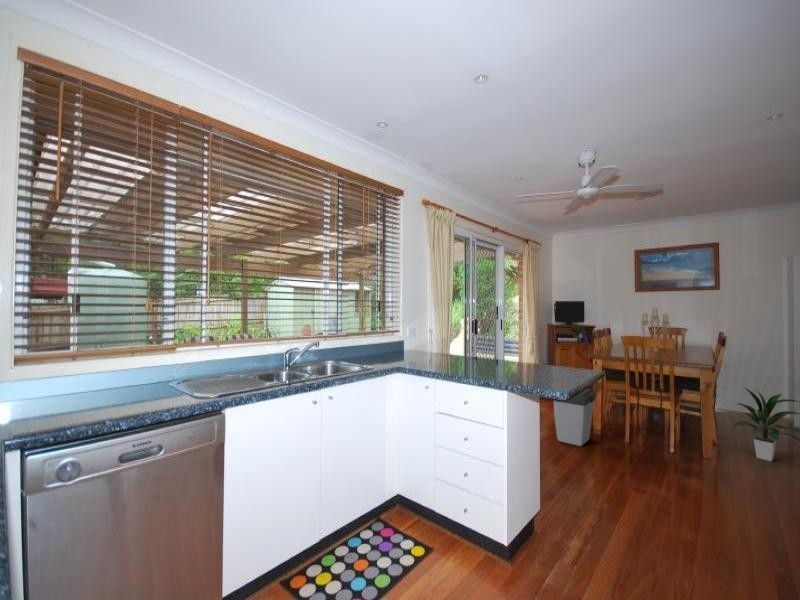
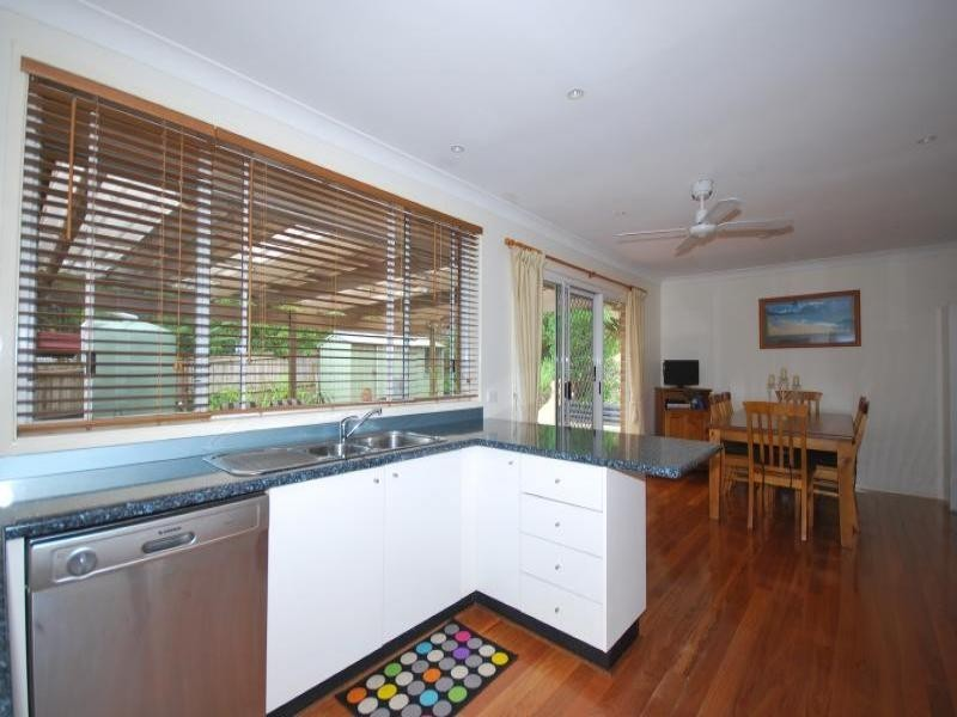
- indoor plant [730,387,800,462]
- trash can [552,388,597,447]
